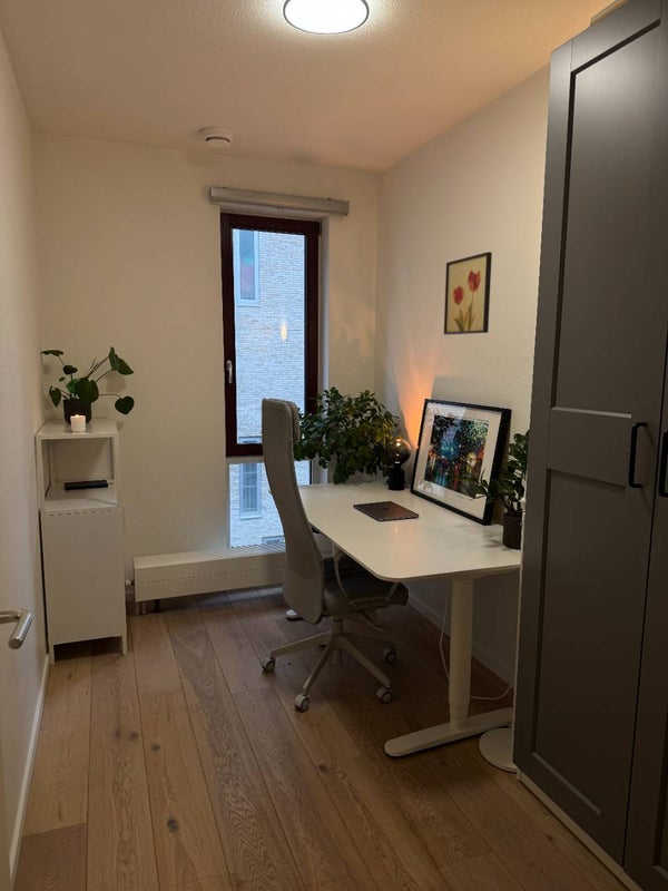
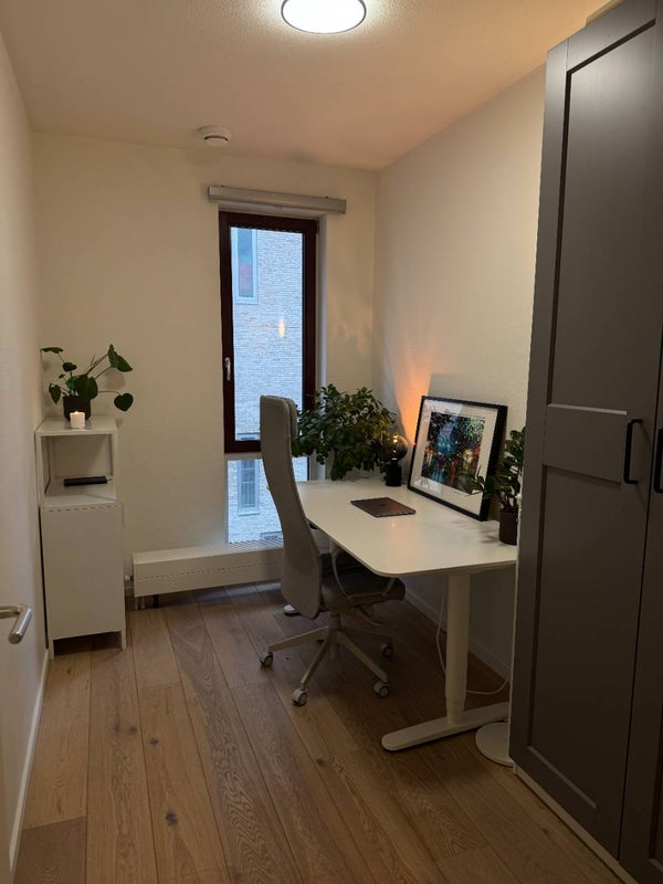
- wall art [443,251,493,335]
